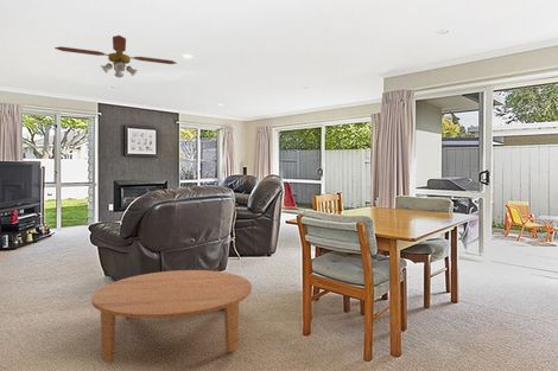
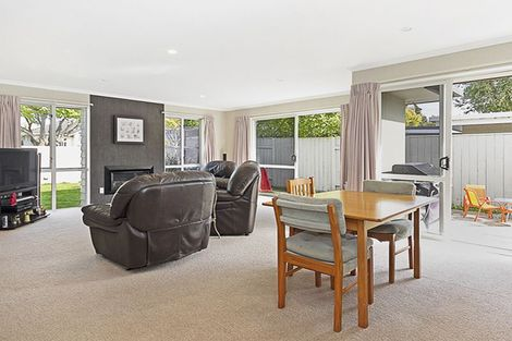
- ceiling fan [53,34,178,79]
- coffee table [90,269,253,364]
